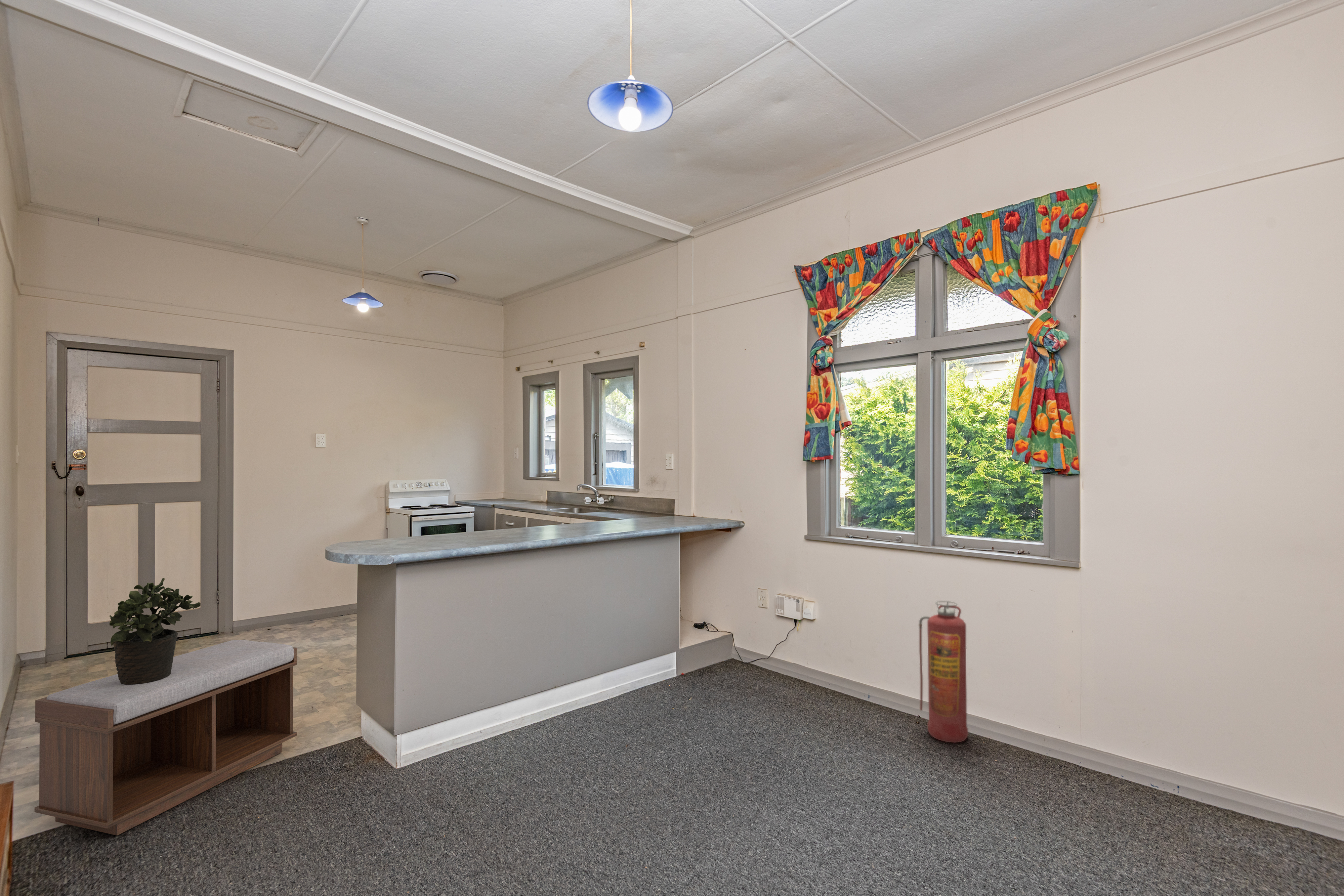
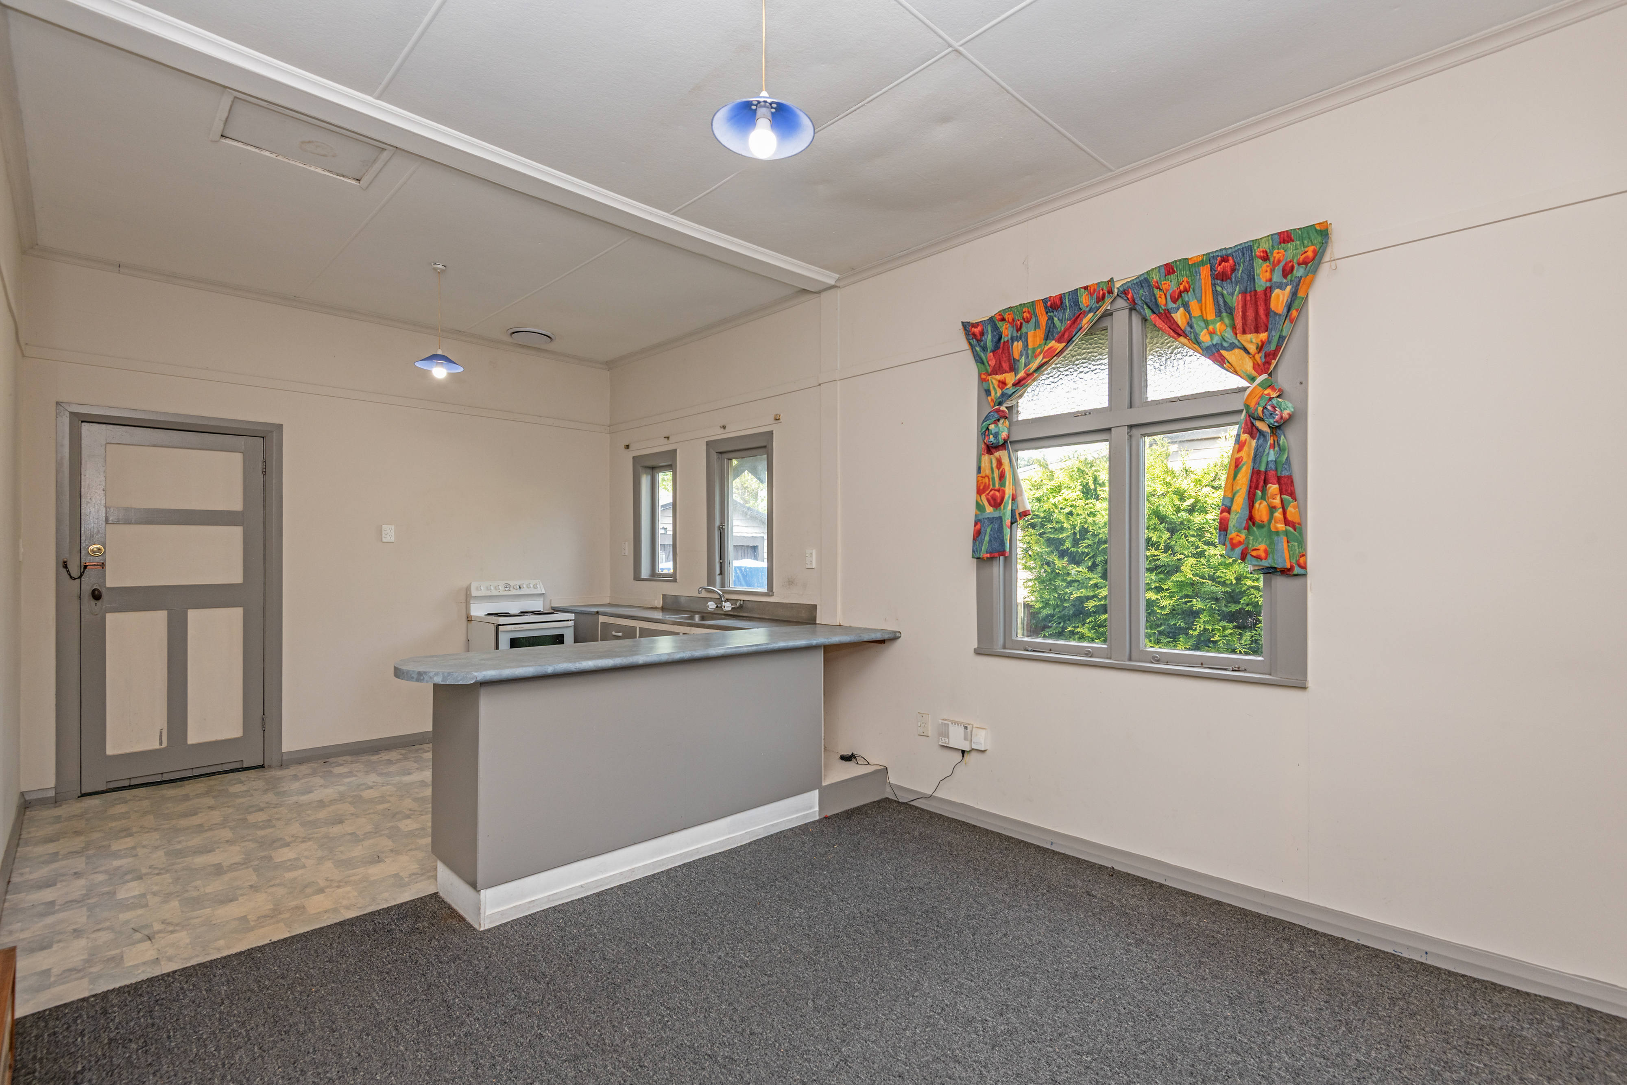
- potted plant [109,578,201,685]
- bench [34,640,297,836]
- fire extinguisher [919,601,969,743]
